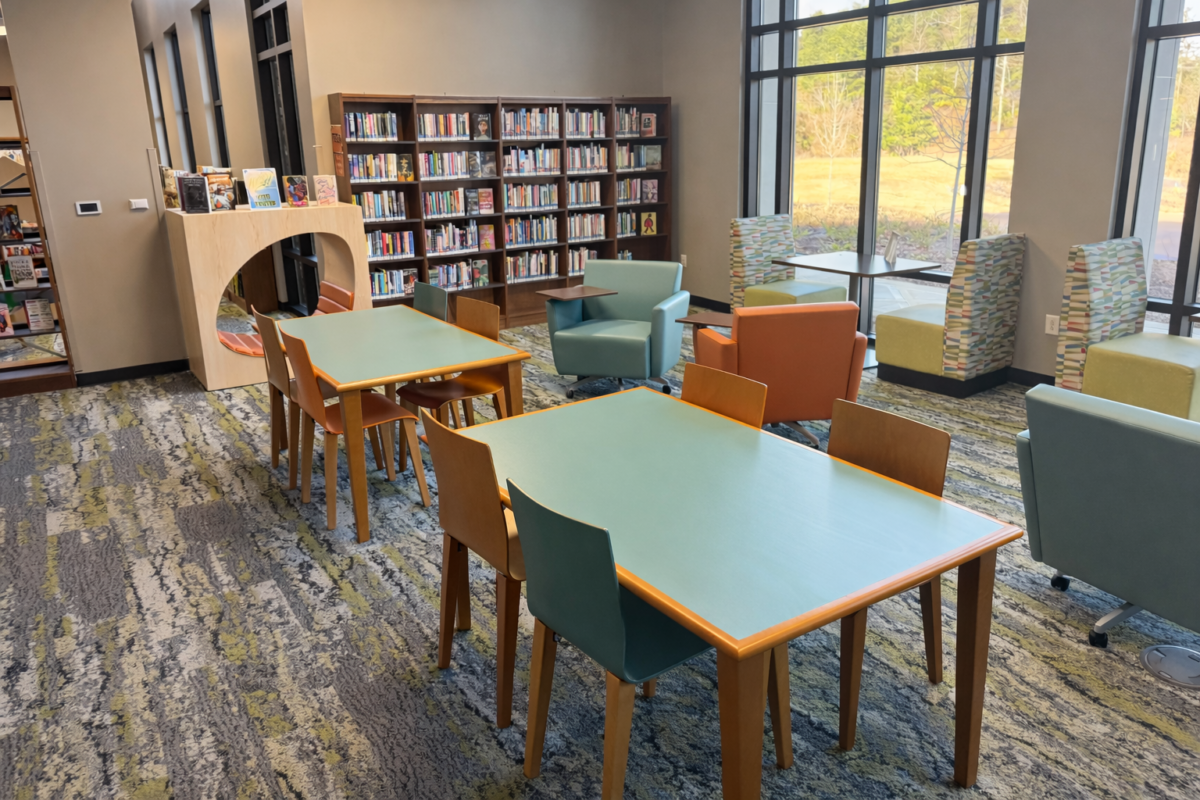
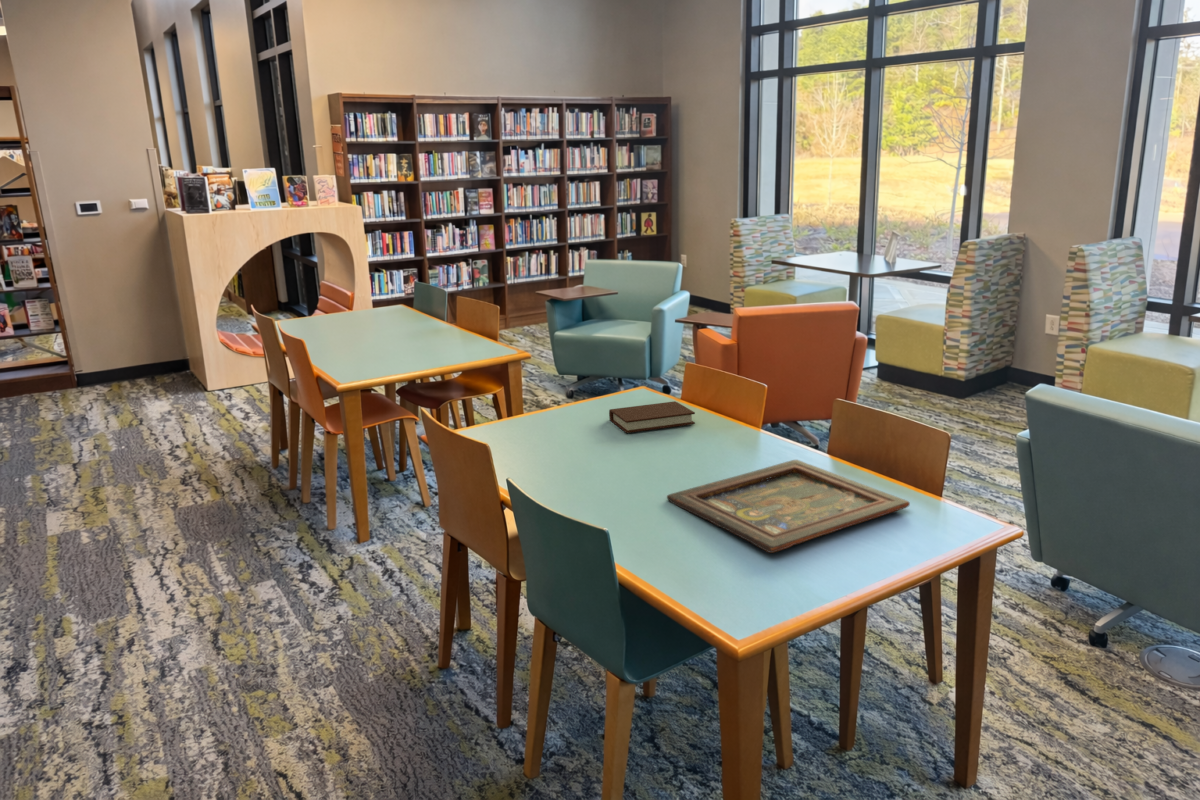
+ religious icon [666,459,911,554]
+ book [608,401,696,434]
